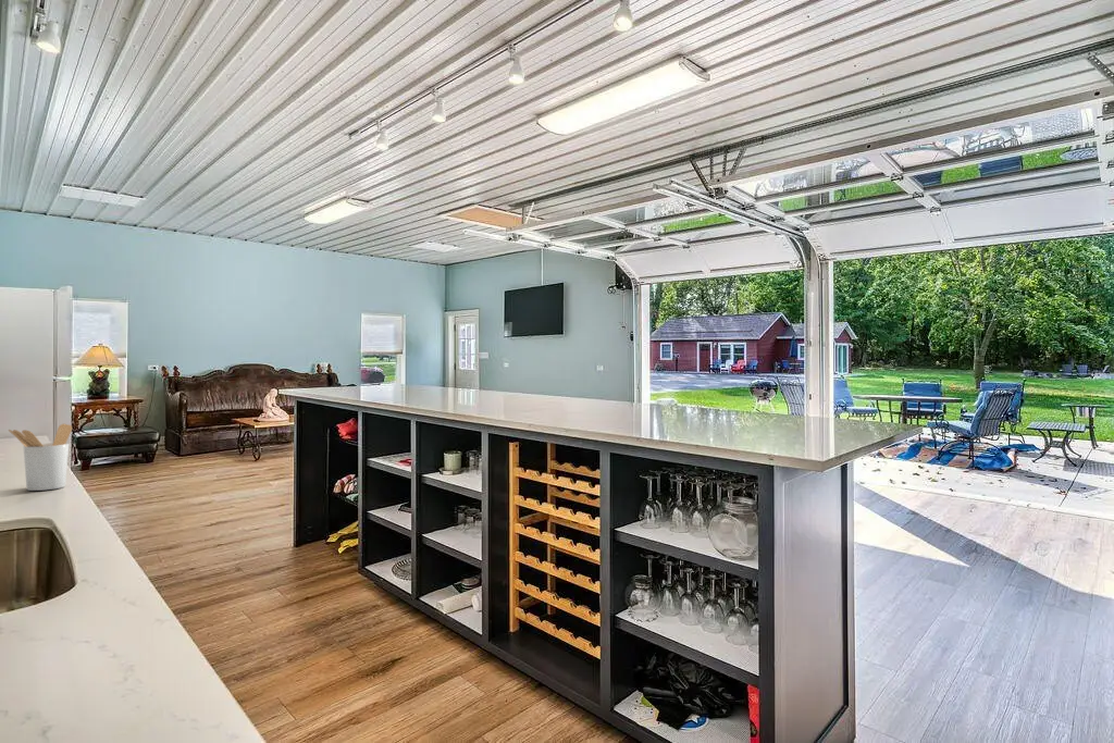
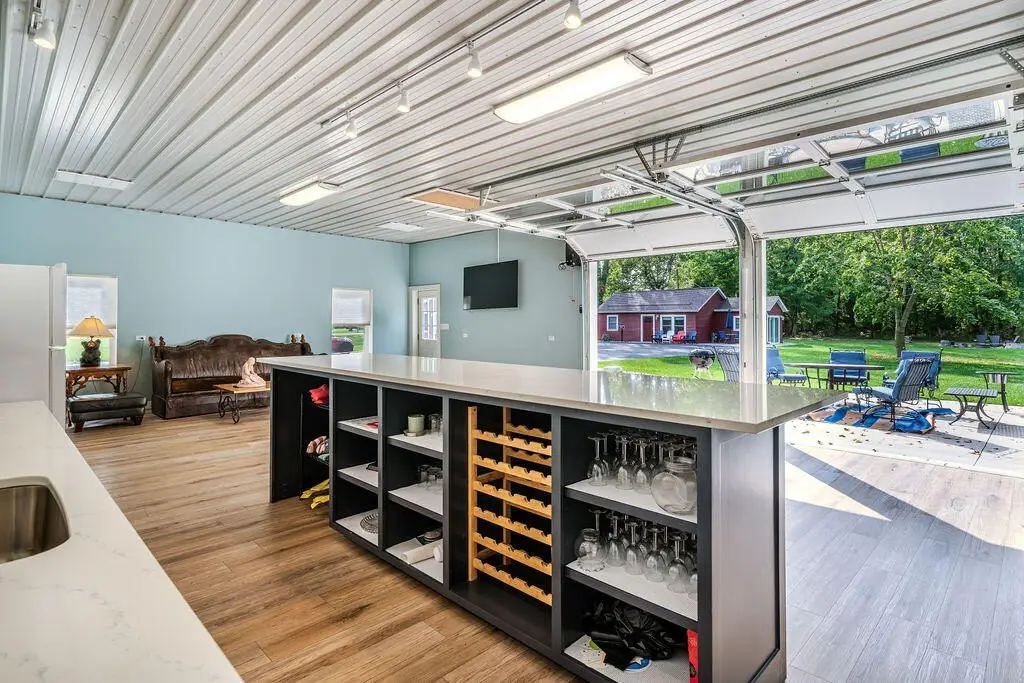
- utensil holder [8,423,73,492]
